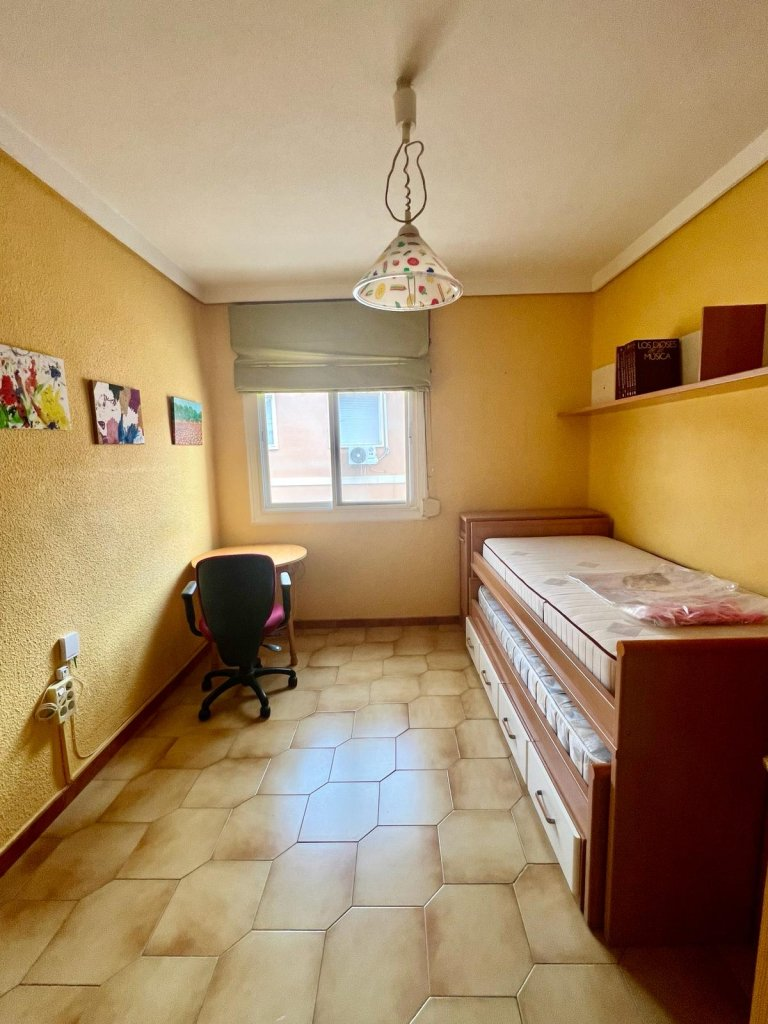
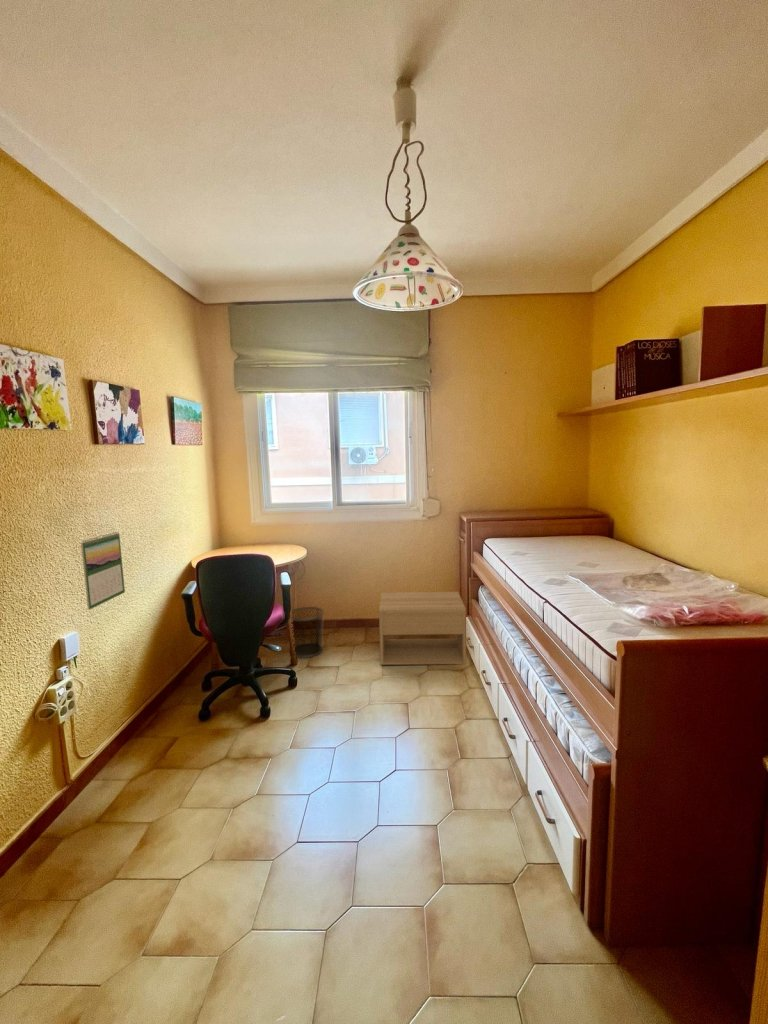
+ nightstand [378,591,467,666]
+ calendar [80,531,126,611]
+ waste bin [291,606,325,659]
